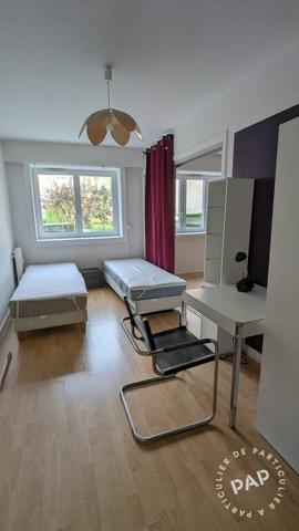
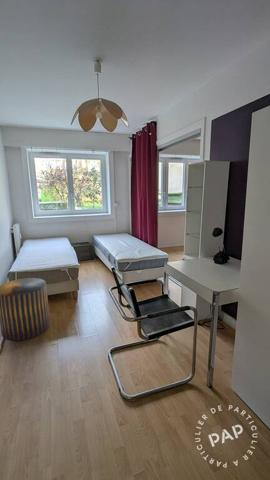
+ stool [0,277,51,342]
